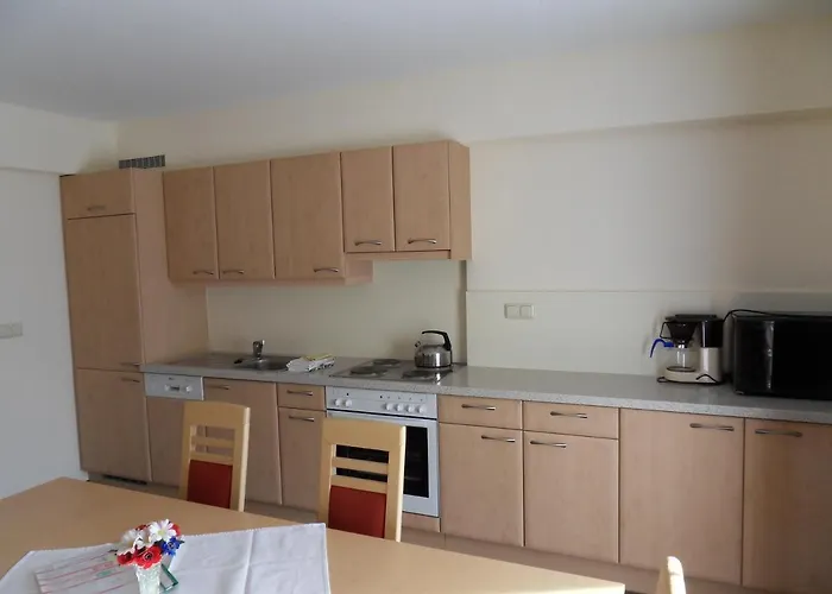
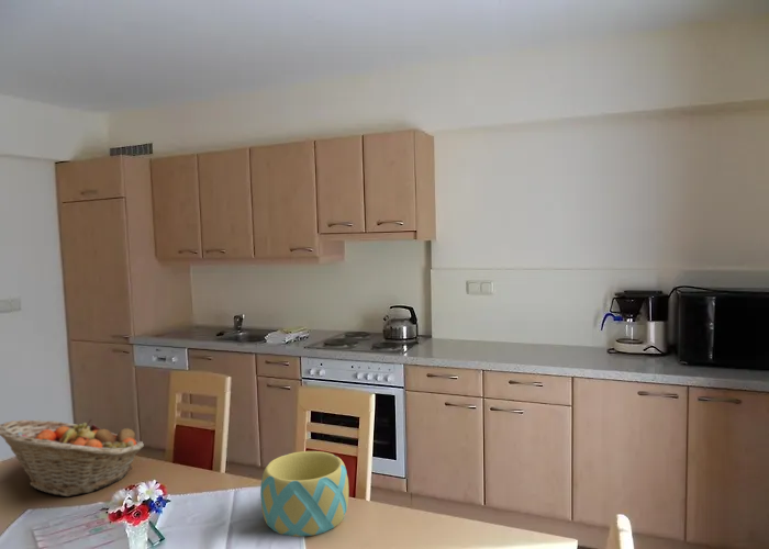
+ fruit basket [0,418,145,497]
+ bowl [259,450,350,538]
